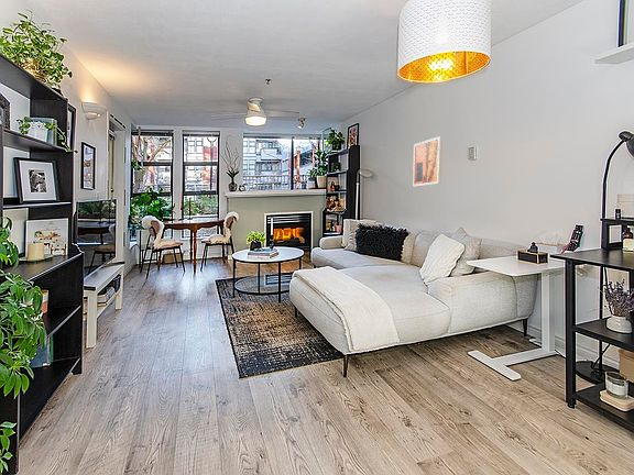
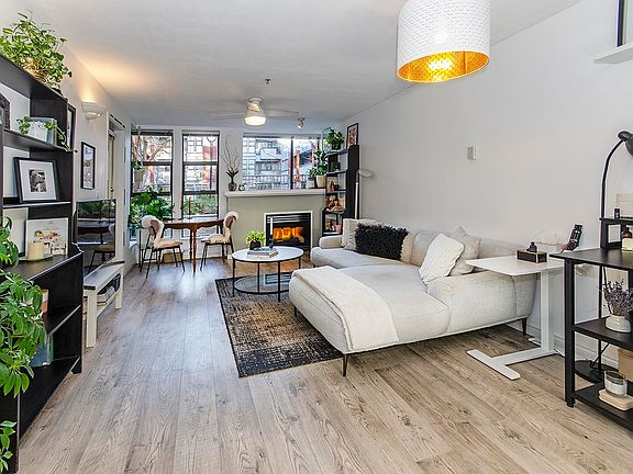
- wall art [412,135,444,188]
